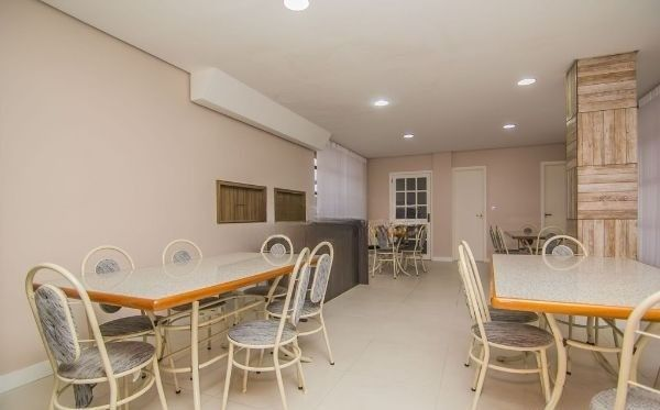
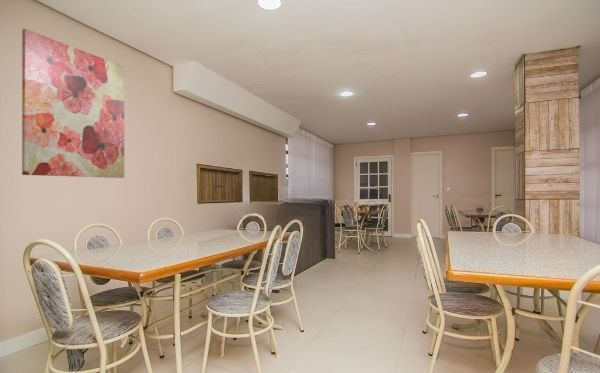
+ wall art [21,28,125,179]
